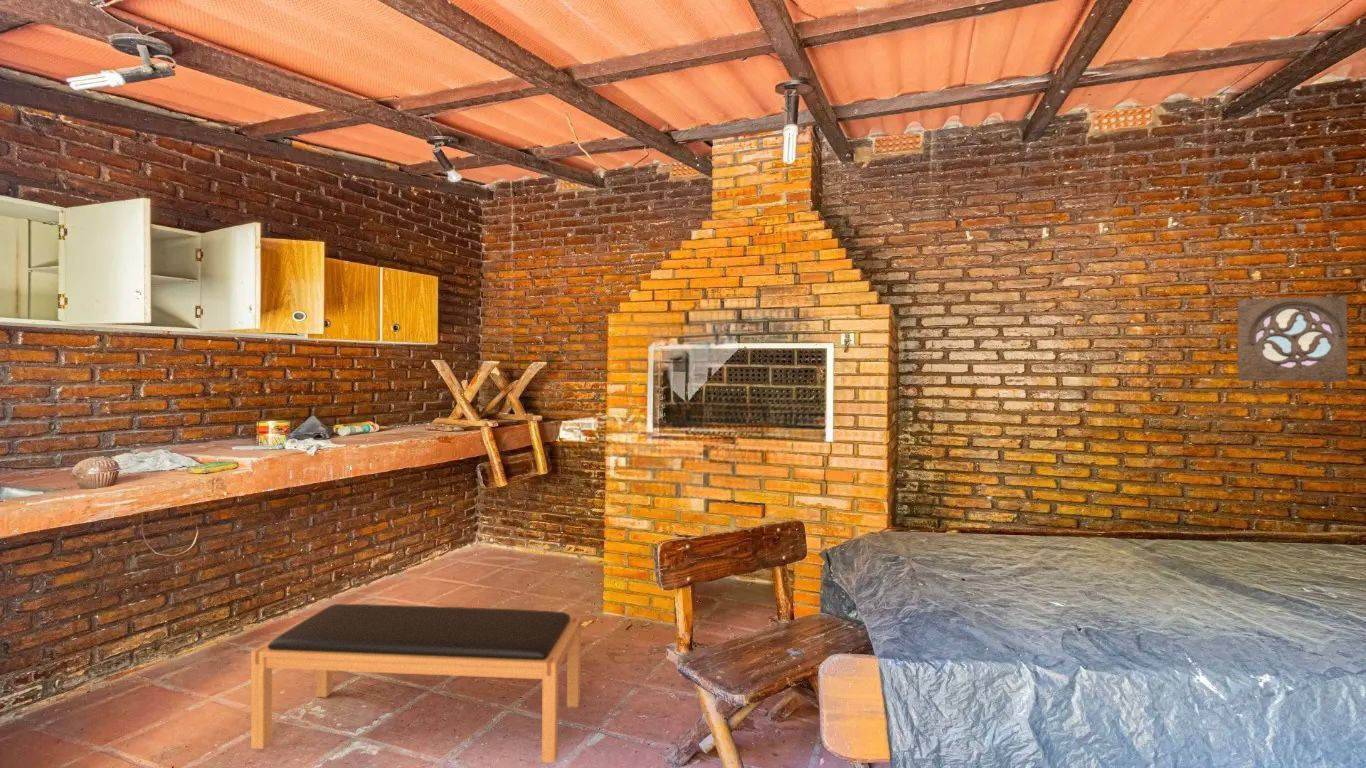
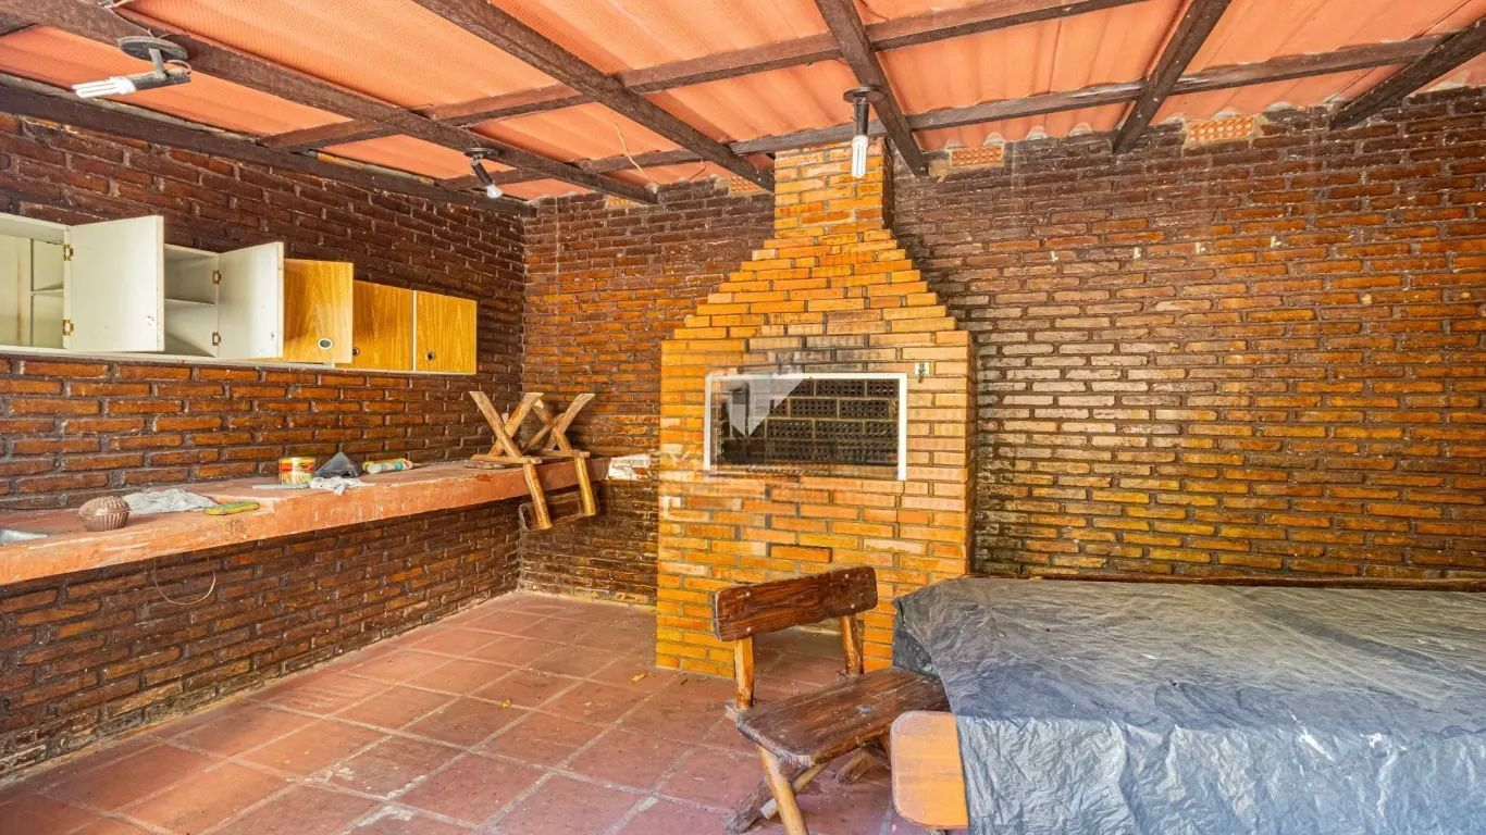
- wall ornament [1237,295,1349,383]
- bench [250,603,583,764]
